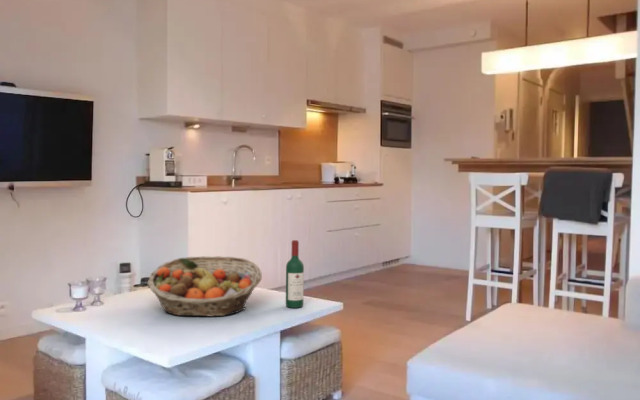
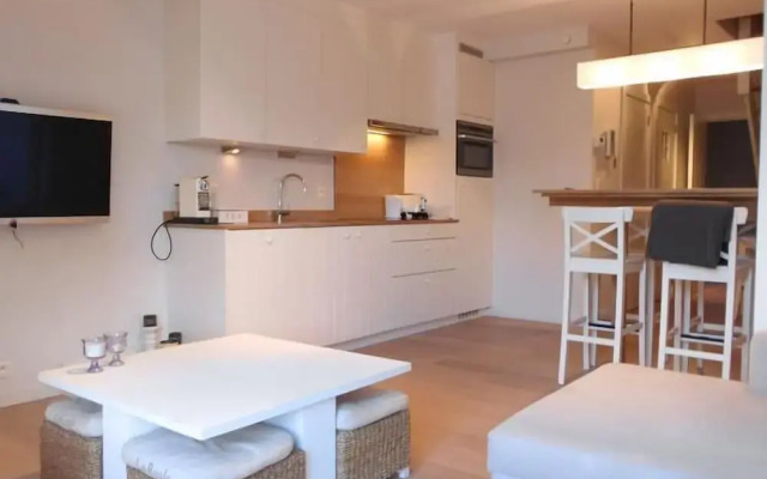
- fruit basket [146,255,263,318]
- wine bottle [285,239,305,309]
